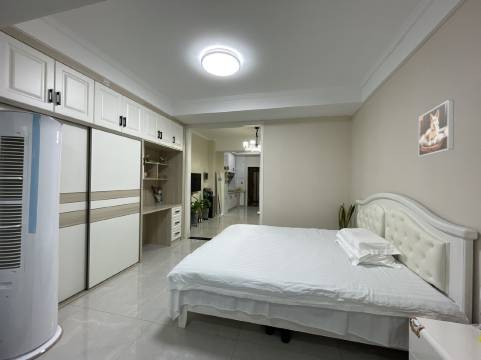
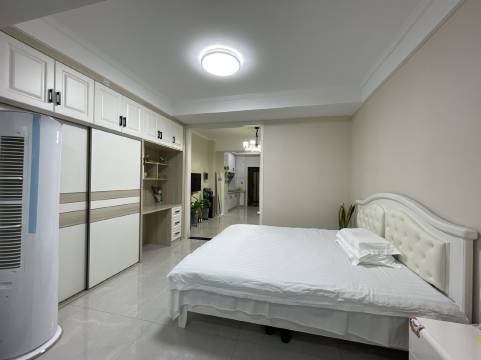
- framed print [418,99,455,157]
